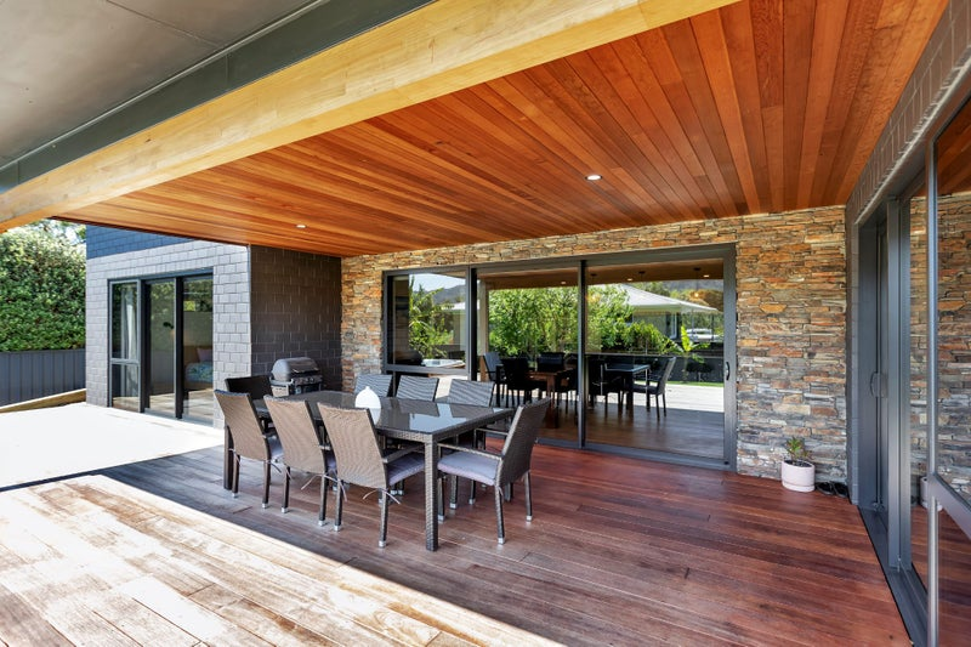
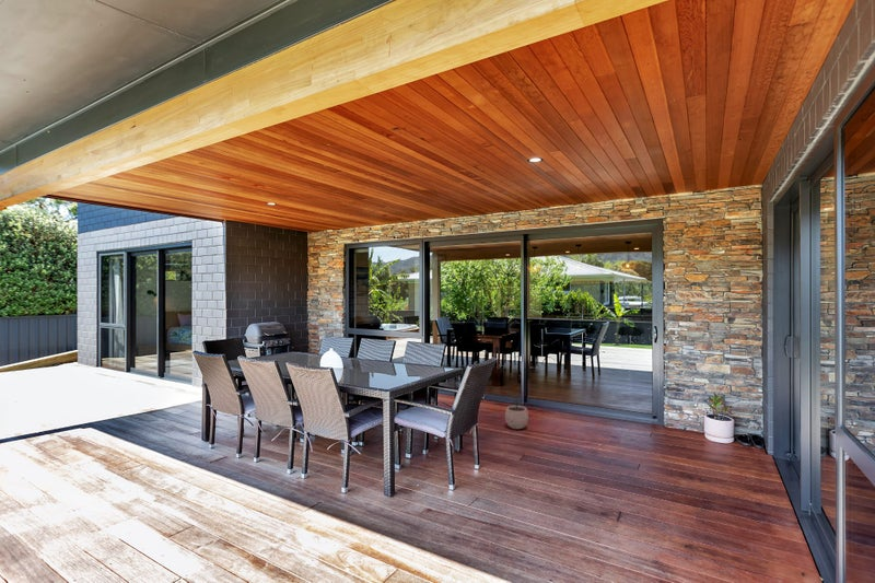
+ plant pot [504,398,529,430]
